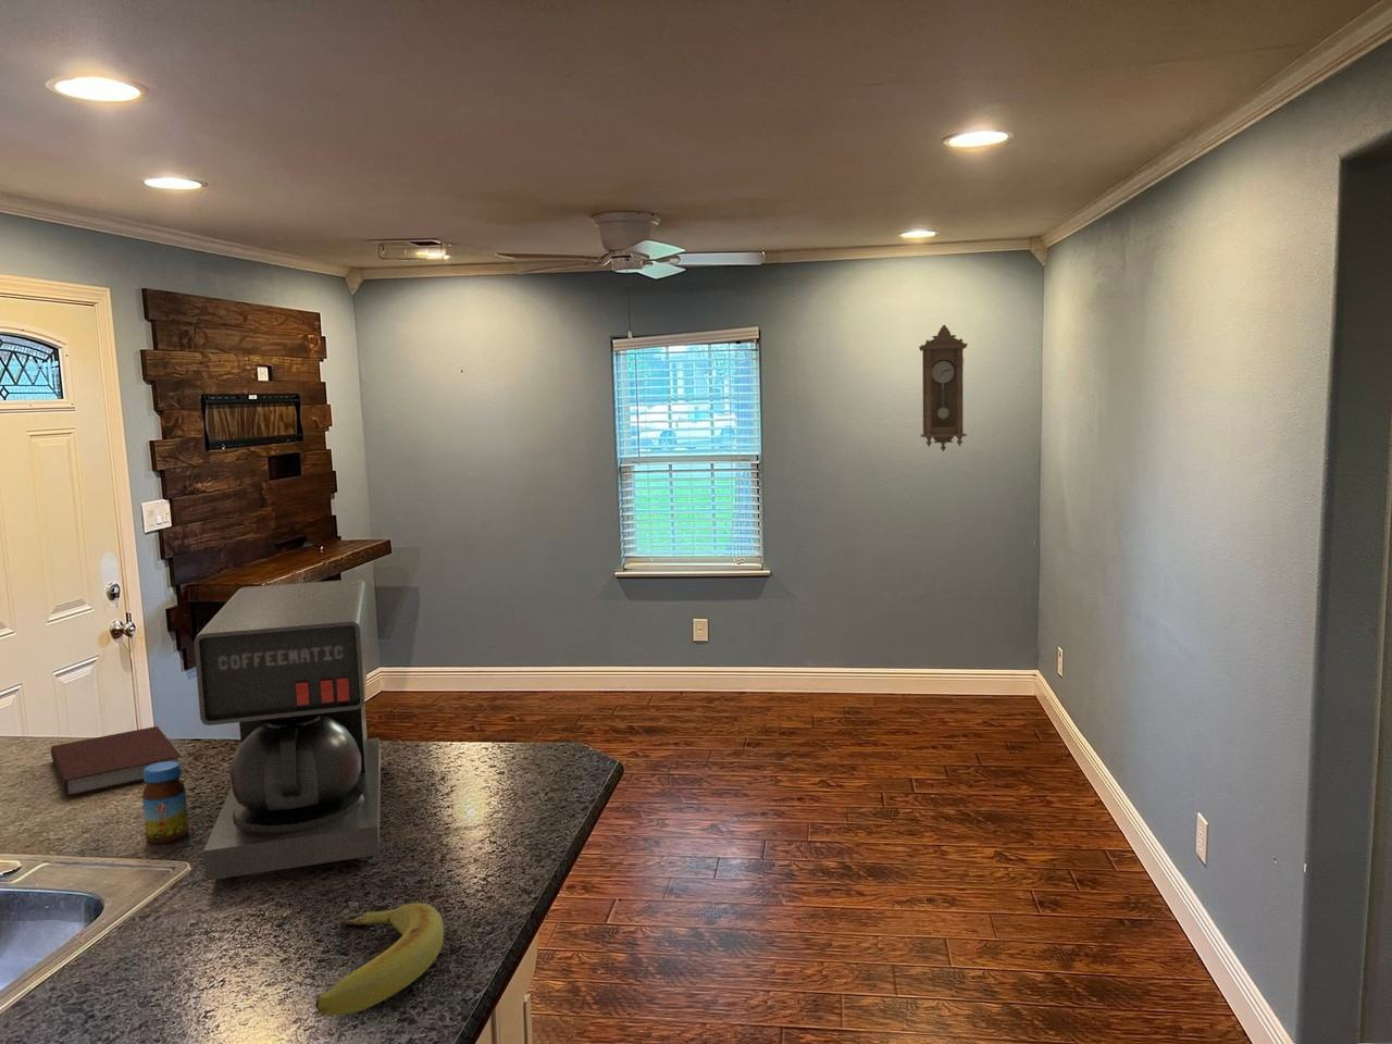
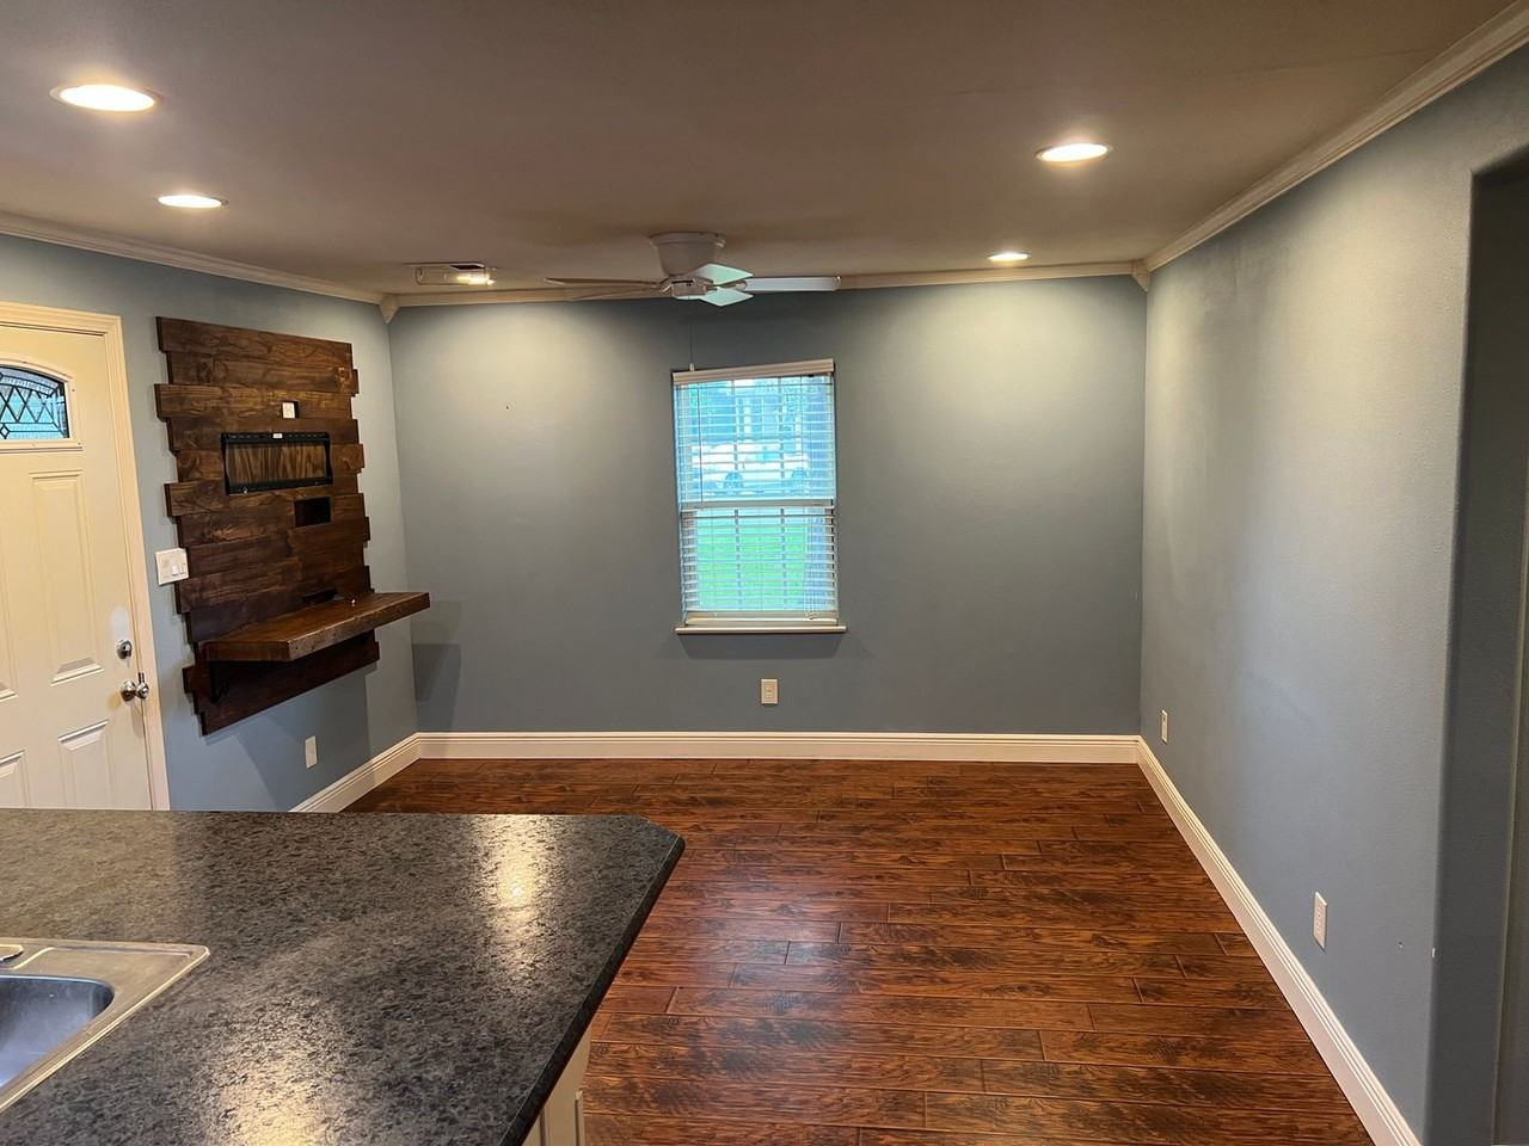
- pendulum clock [917,325,969,453]
- jar [141,761,191,844]
- notebook [50,725,184,797]
- banana [315,901,445,1015]
- coffee maker [193,579,381,883]
